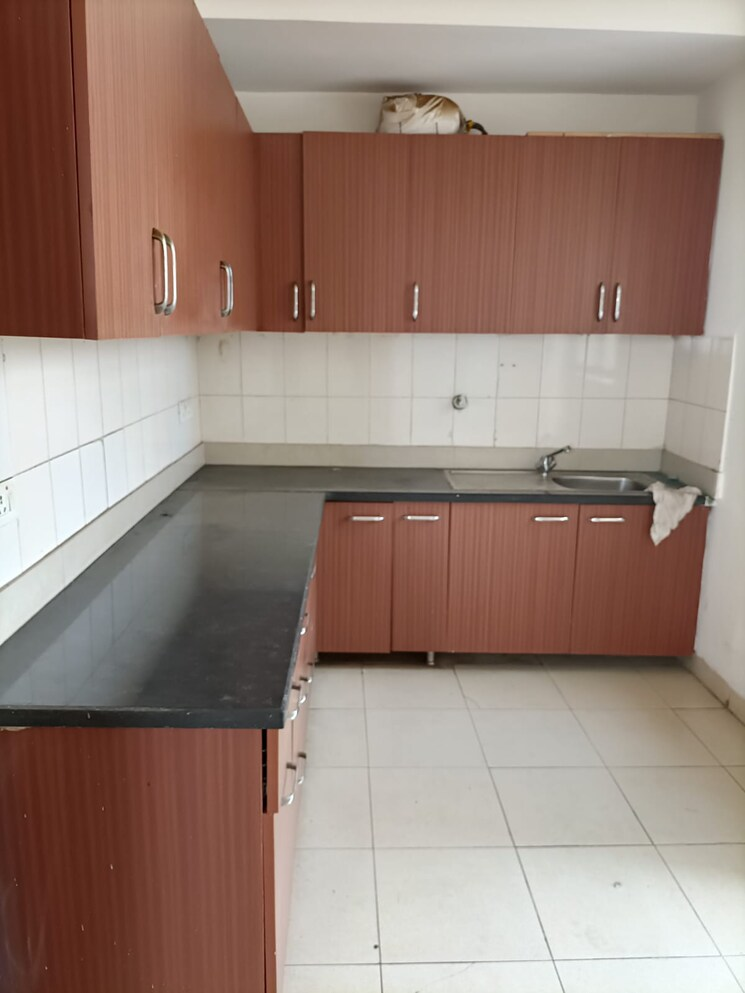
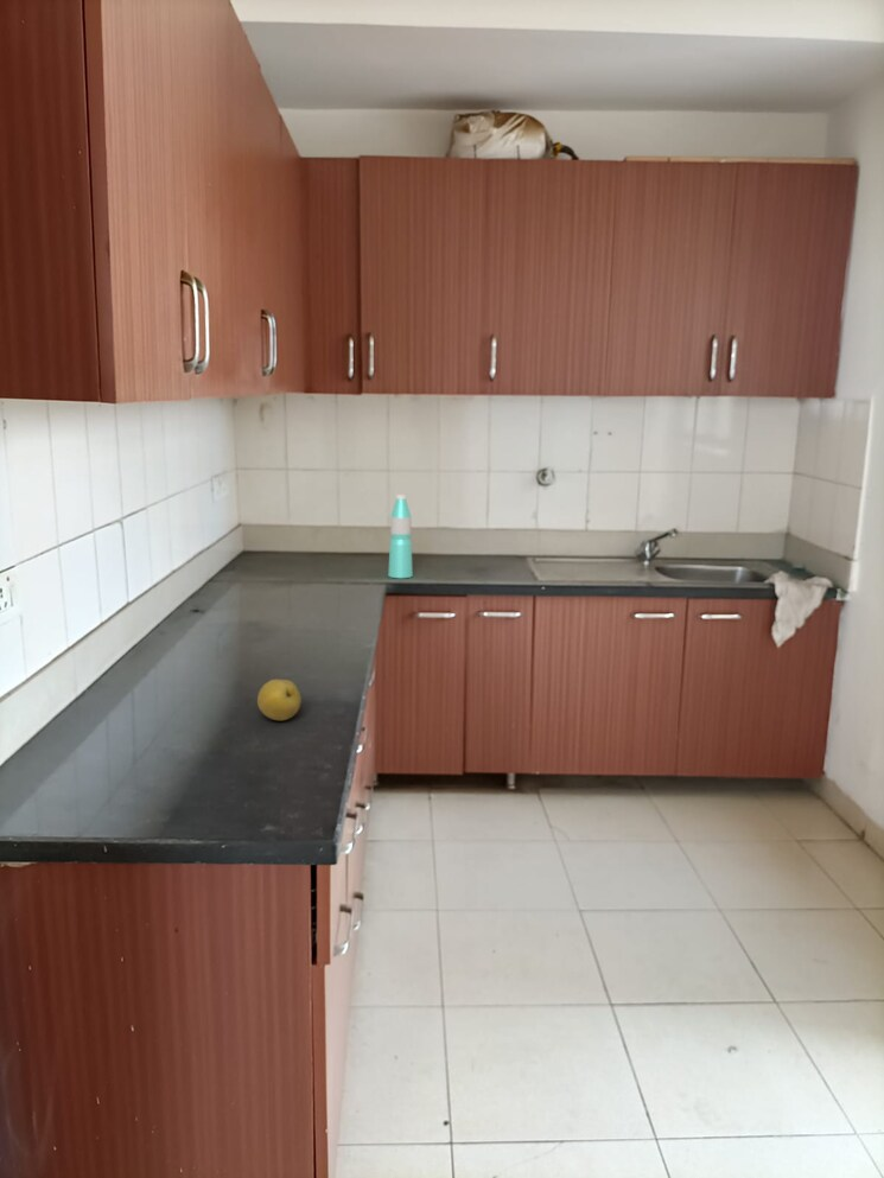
+ water bottle [387,492,414,579]
+ fruit [256,679,303,721]
